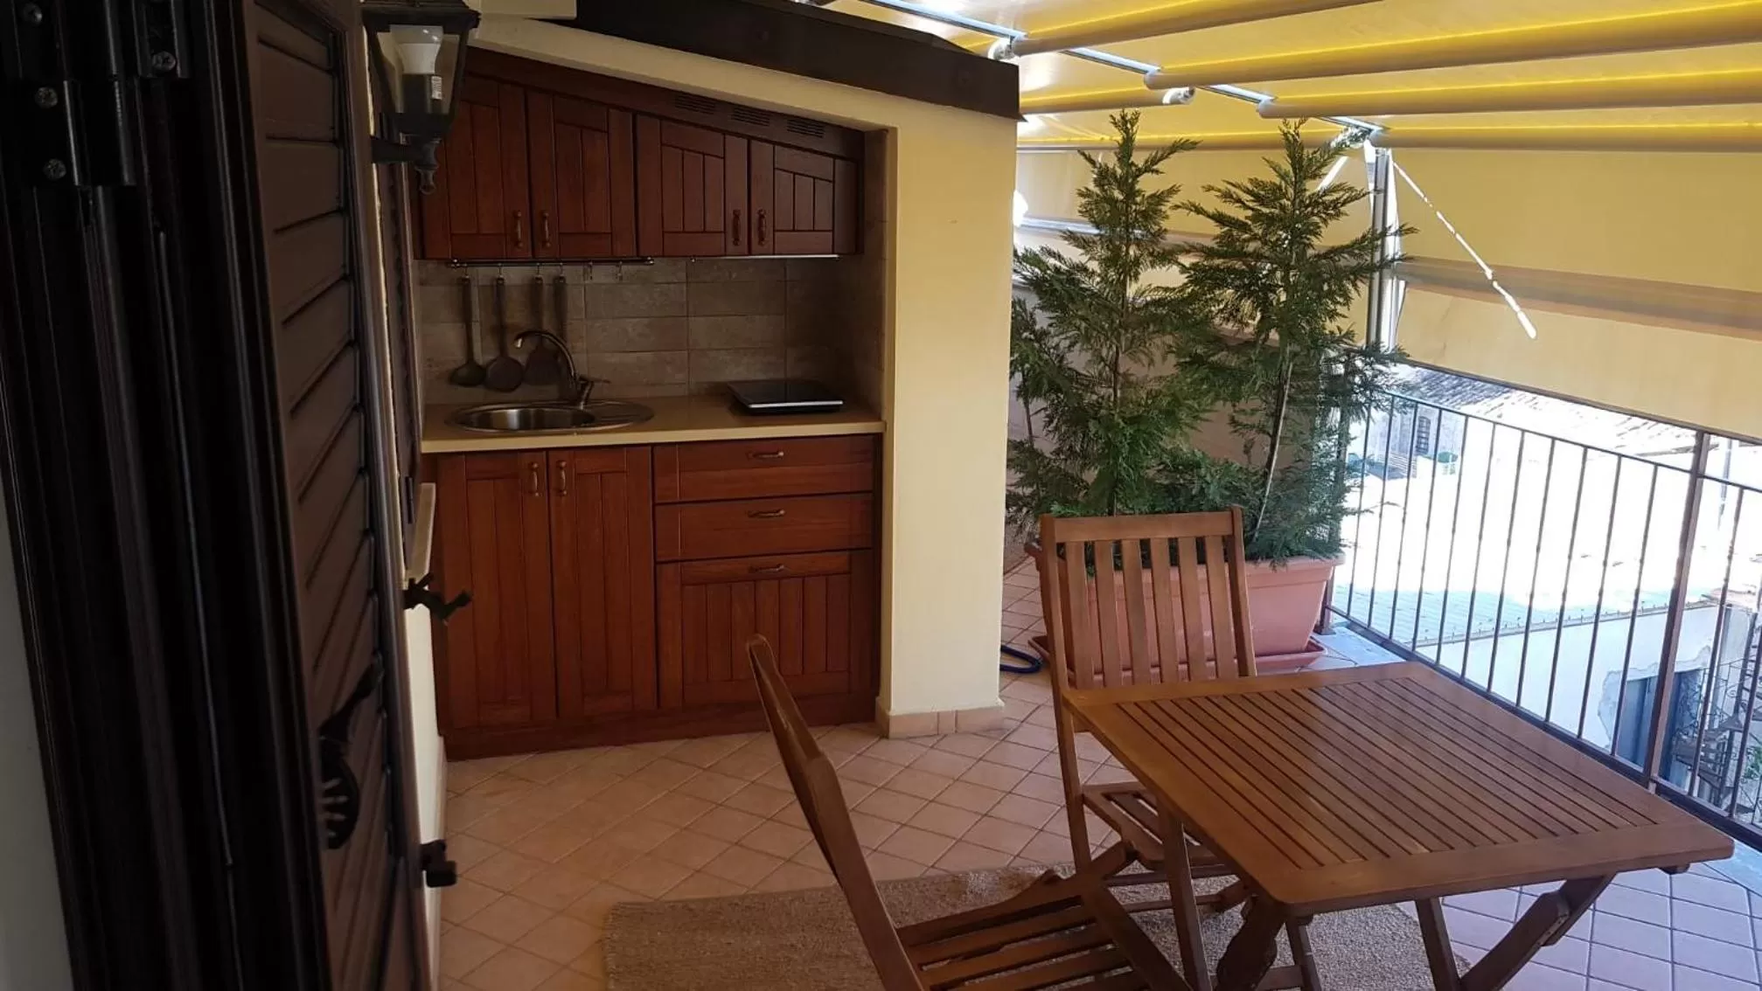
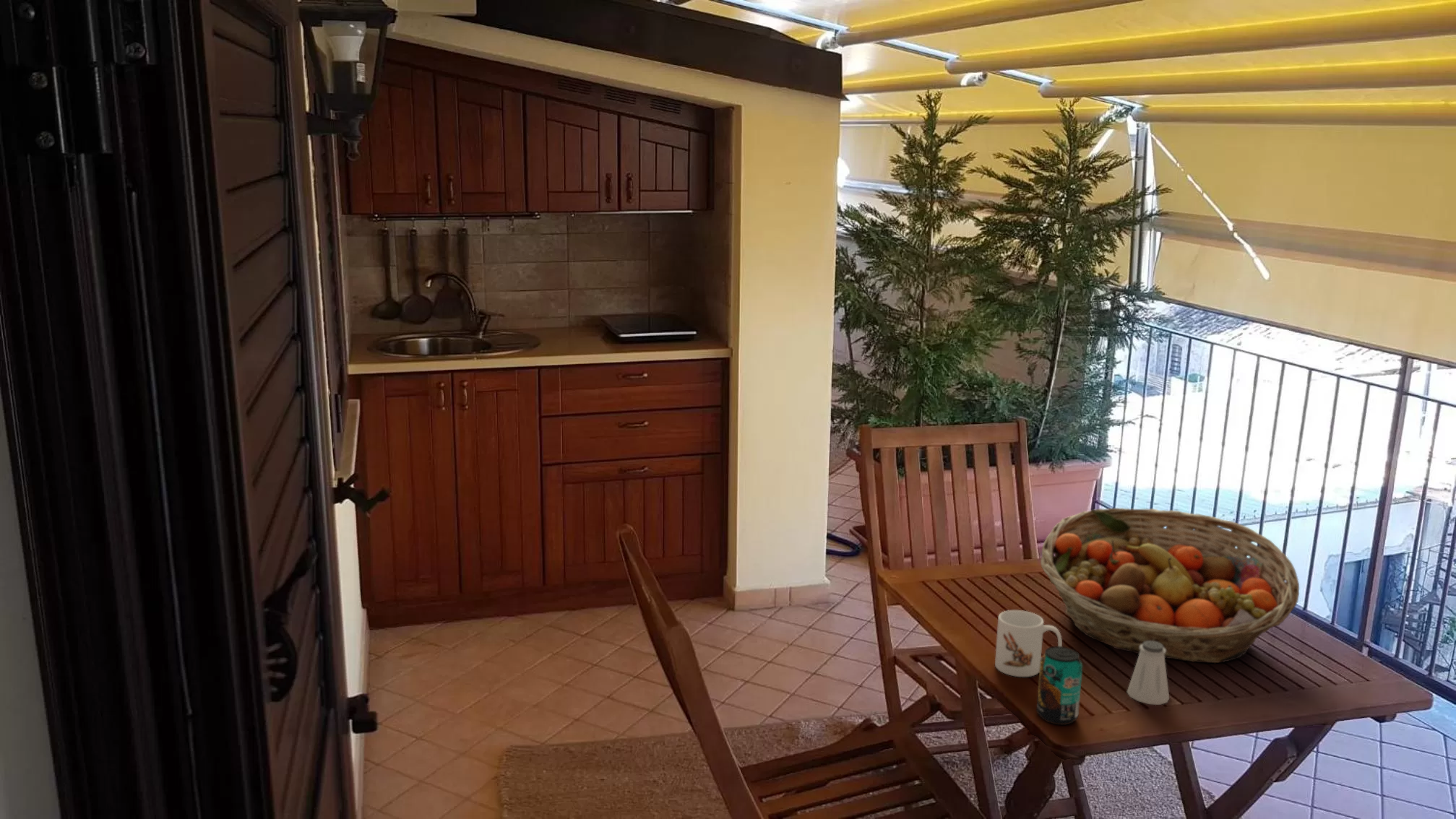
+ mug [994,610,1063,677]
+ beverage can [1035,646,1083,726]
+ saltshaker [1127,641,1170,706]
+ fruit basket [1040,507,1300,664]
